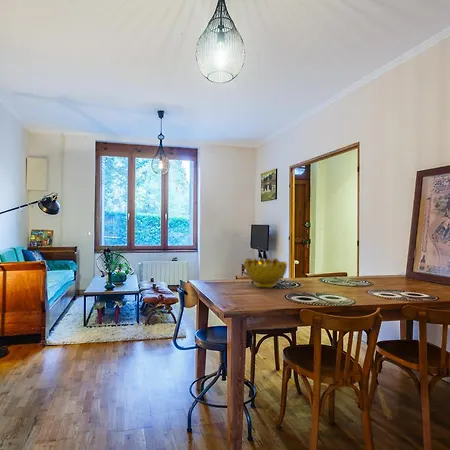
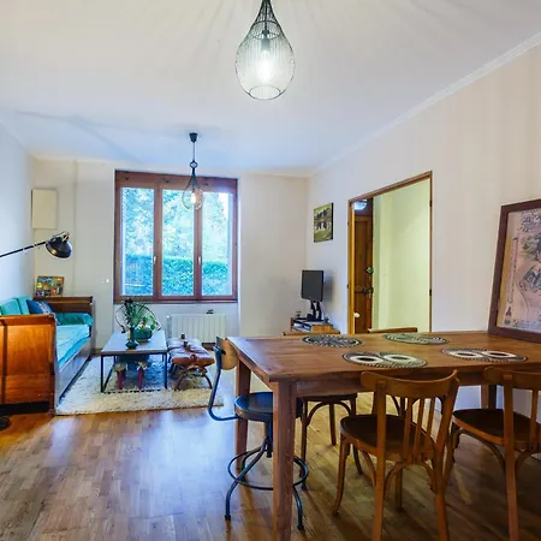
- decorative bowl [243,256,288,289]
